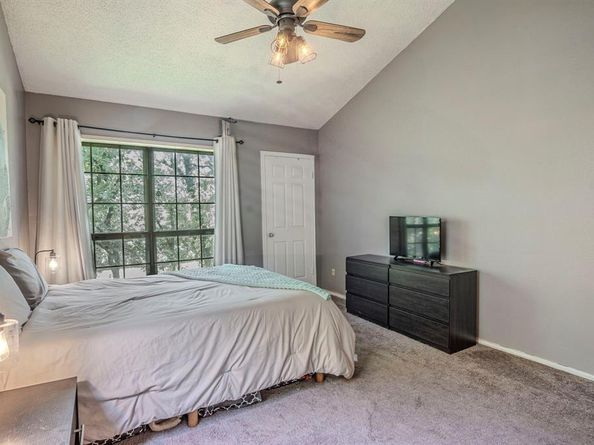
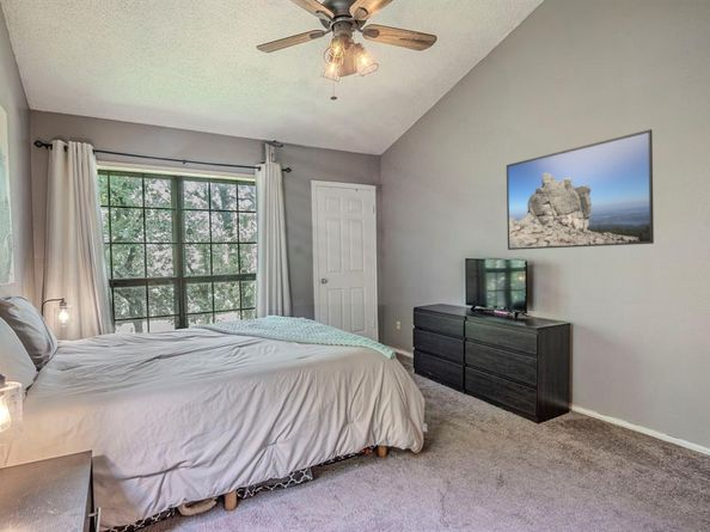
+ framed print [506,128,655,251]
